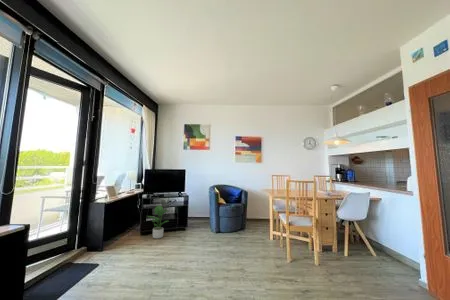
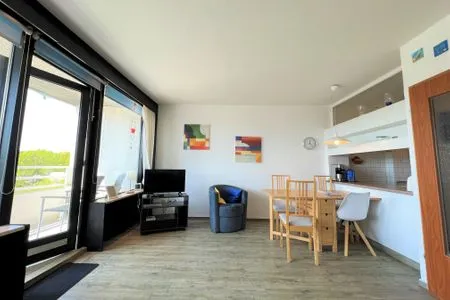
- potted plant [146,204,169,239]
